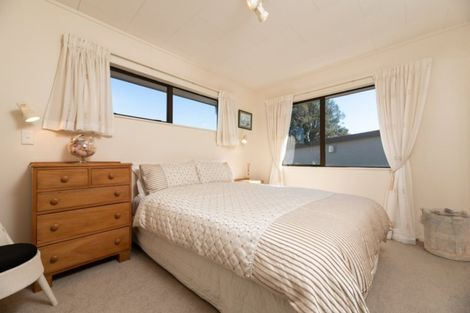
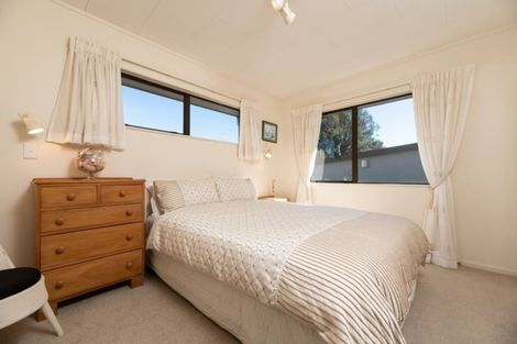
- laundry hamper [418,206,470,262]
